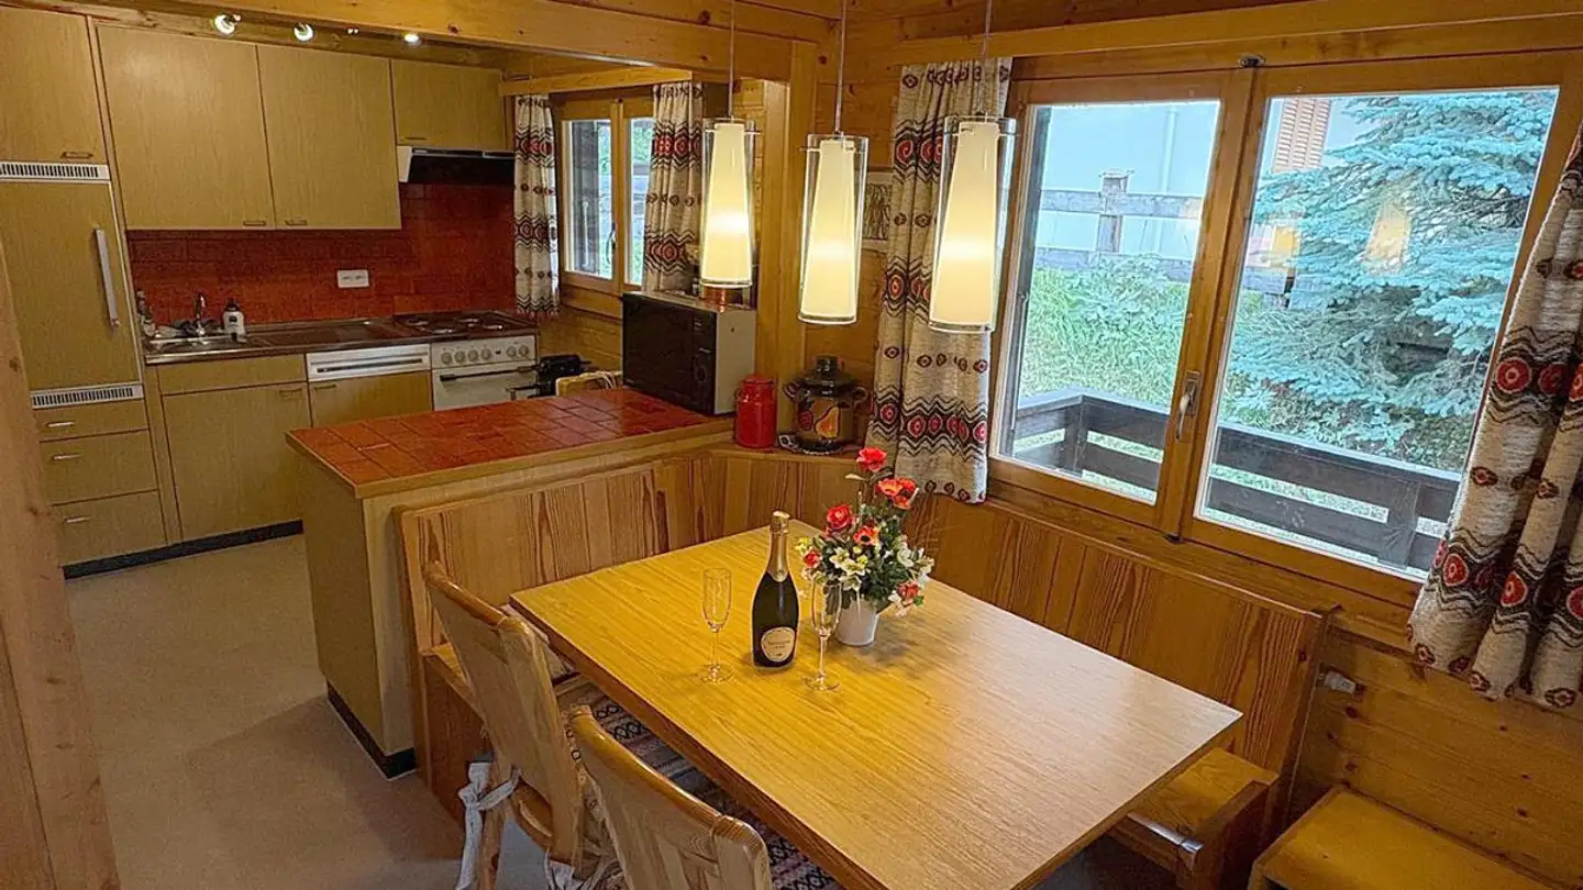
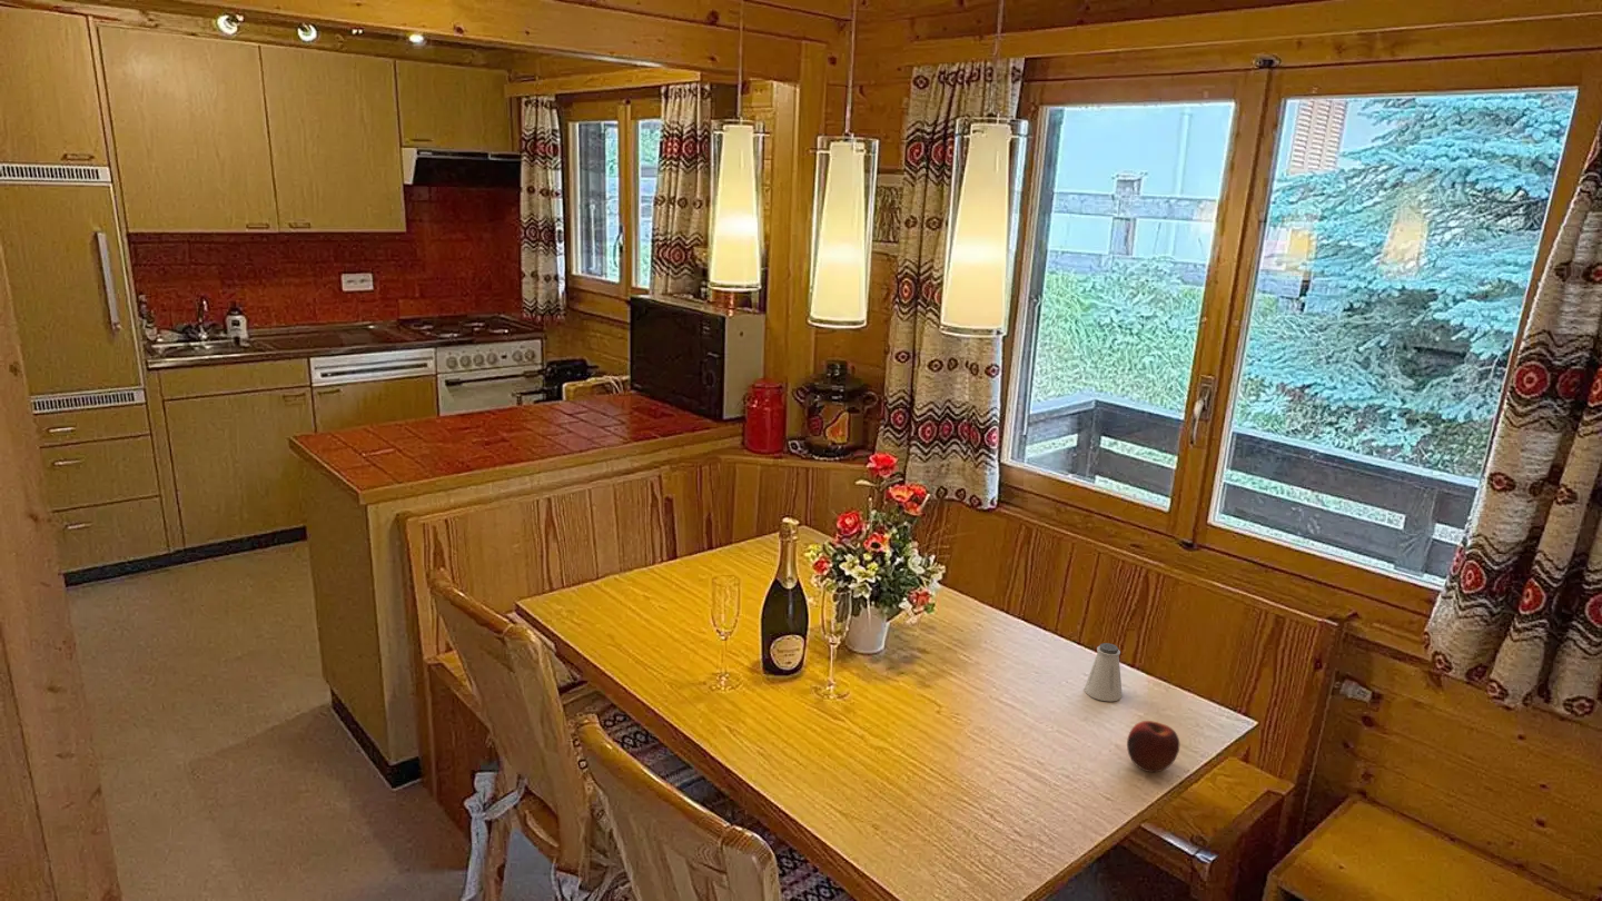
+ apple [1126,720,1180,773]
+ saltshaker [1084,642,1124,703]
